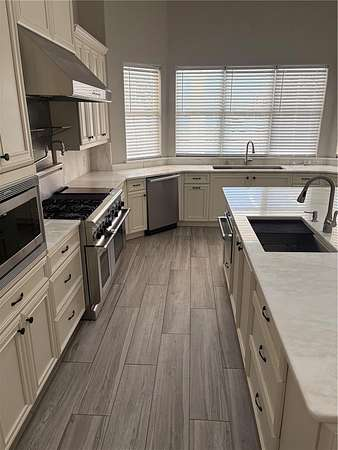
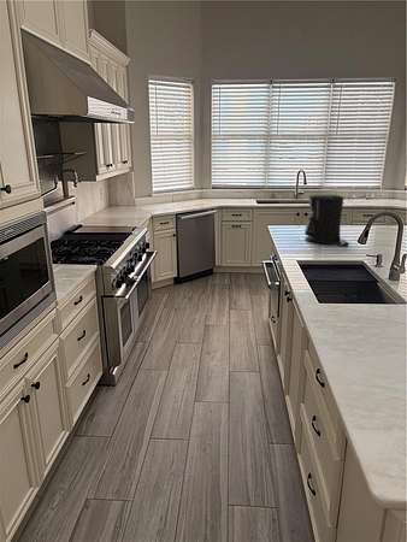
+ coffee maker [303,194,350,248]
